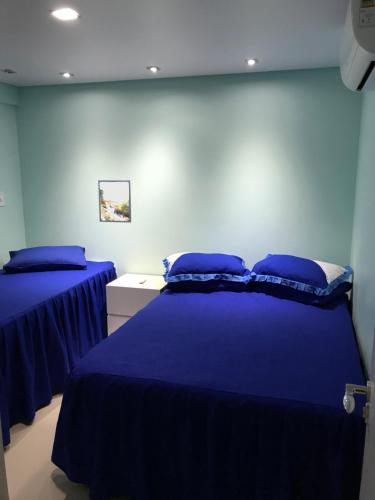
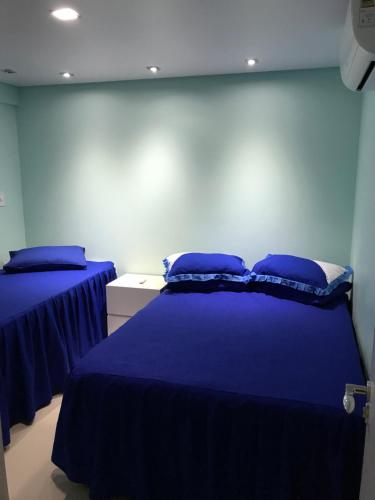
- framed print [97,179,132,224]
